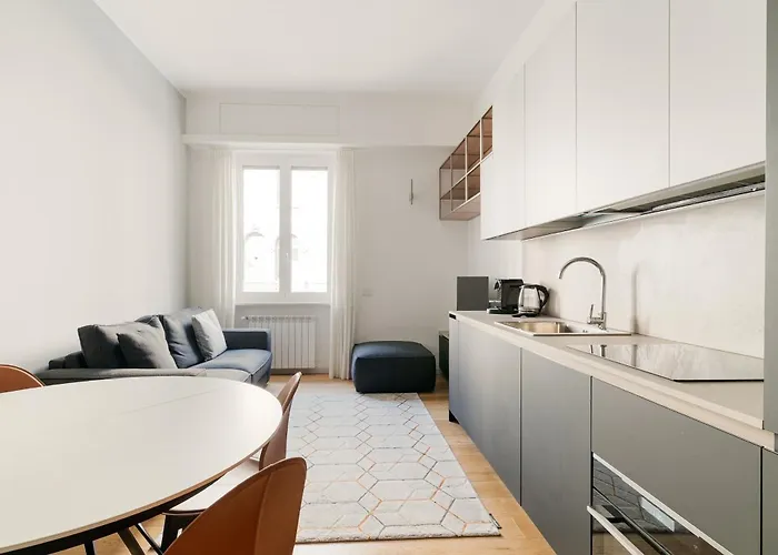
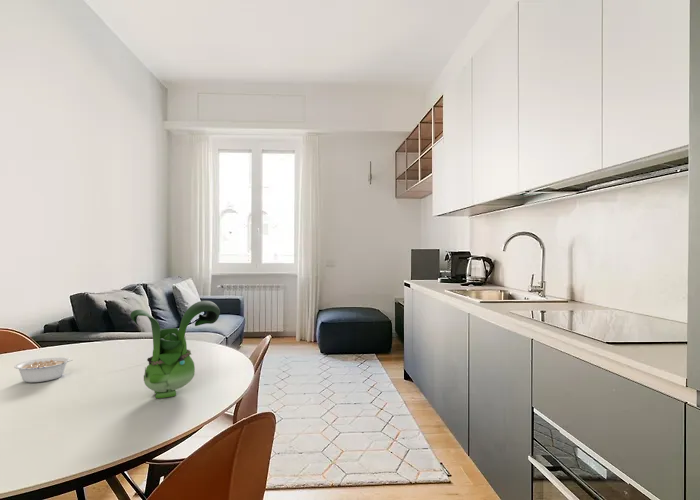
+ toy figurine [129,300,221,399]
+ legume [13,356,73,383]
